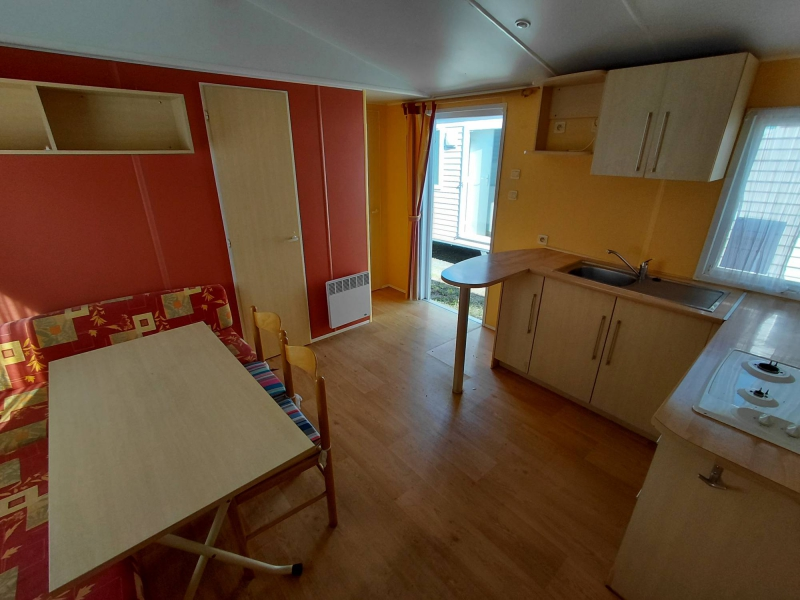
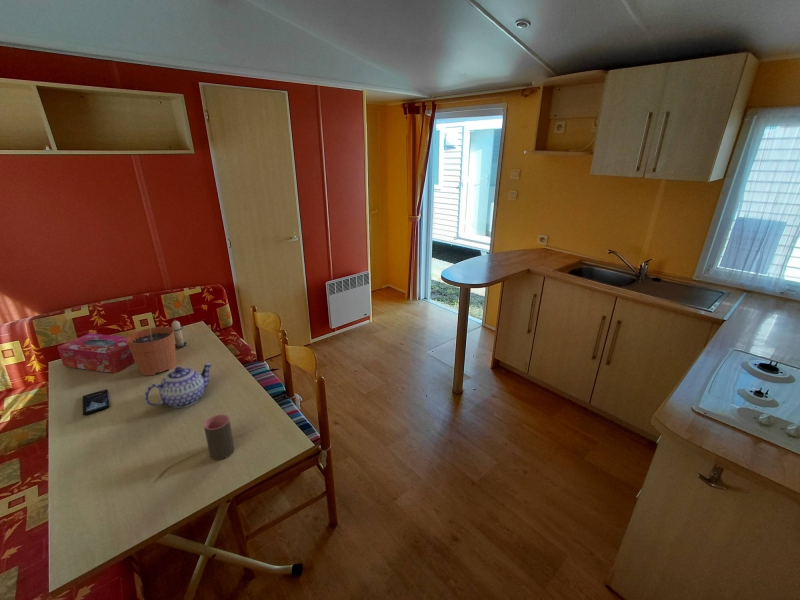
+ candle [169,320,188,349]
+ tissue box [56,332,136,374]
+ plant pot [126,313,177,376]
+ smartphone [82,388,110,416]
+ teapot [144,362,214,409]
+ cup [203,413,235,461]
